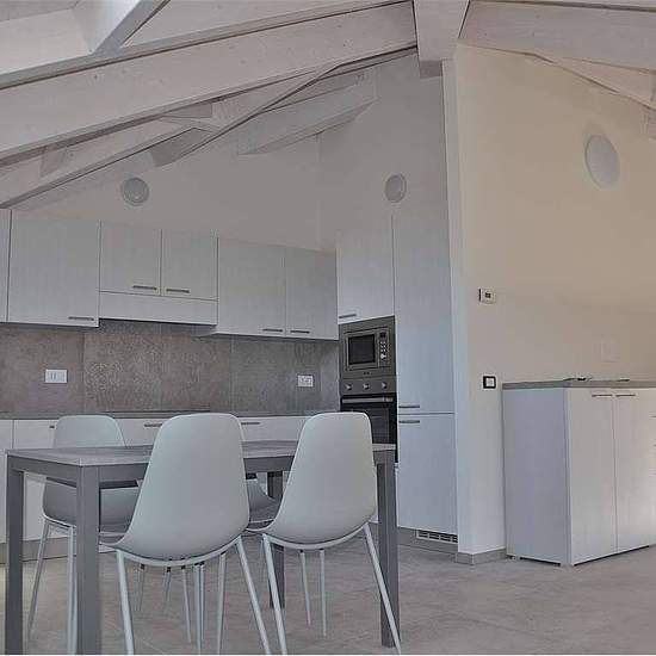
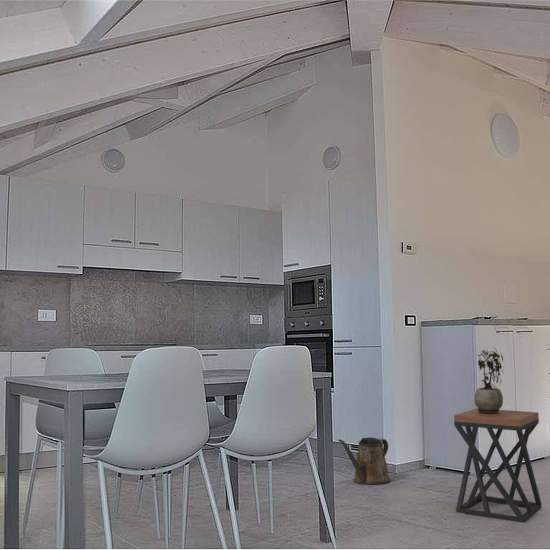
+ potted plant [474,347,504,414]
+ watering can [338,437,391,485]
+ stool [453,408,543,523]
